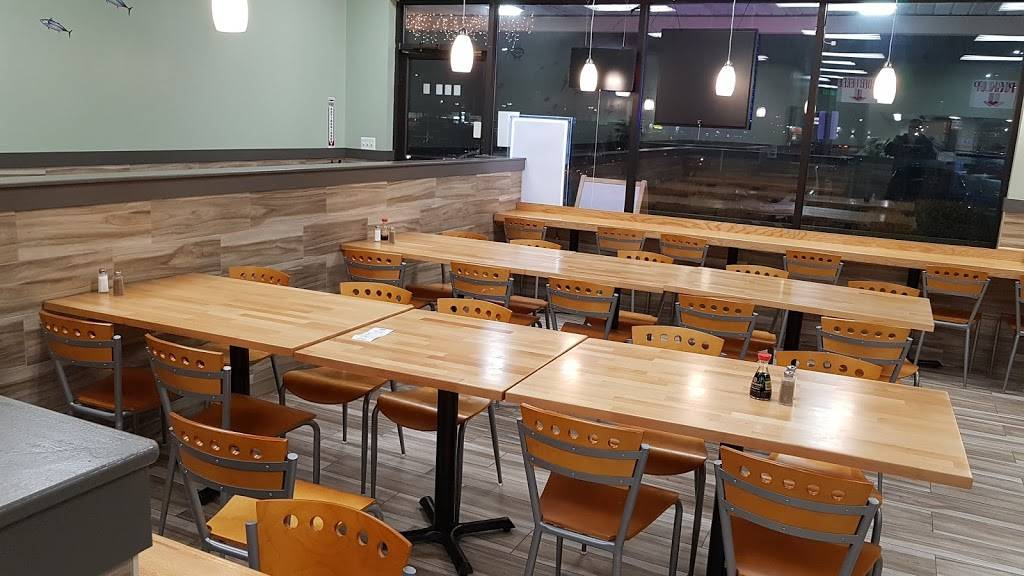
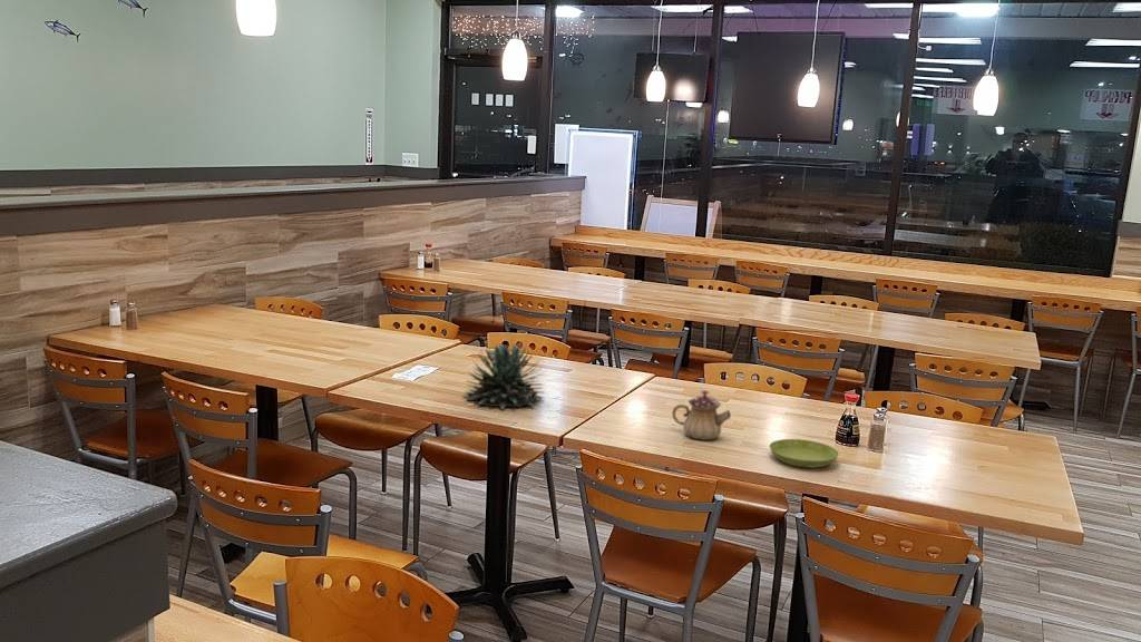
+ saucer [769,438,840,468]
+ teapot [671,389,732,441]
+ succulent plant [464,343,545,411]
